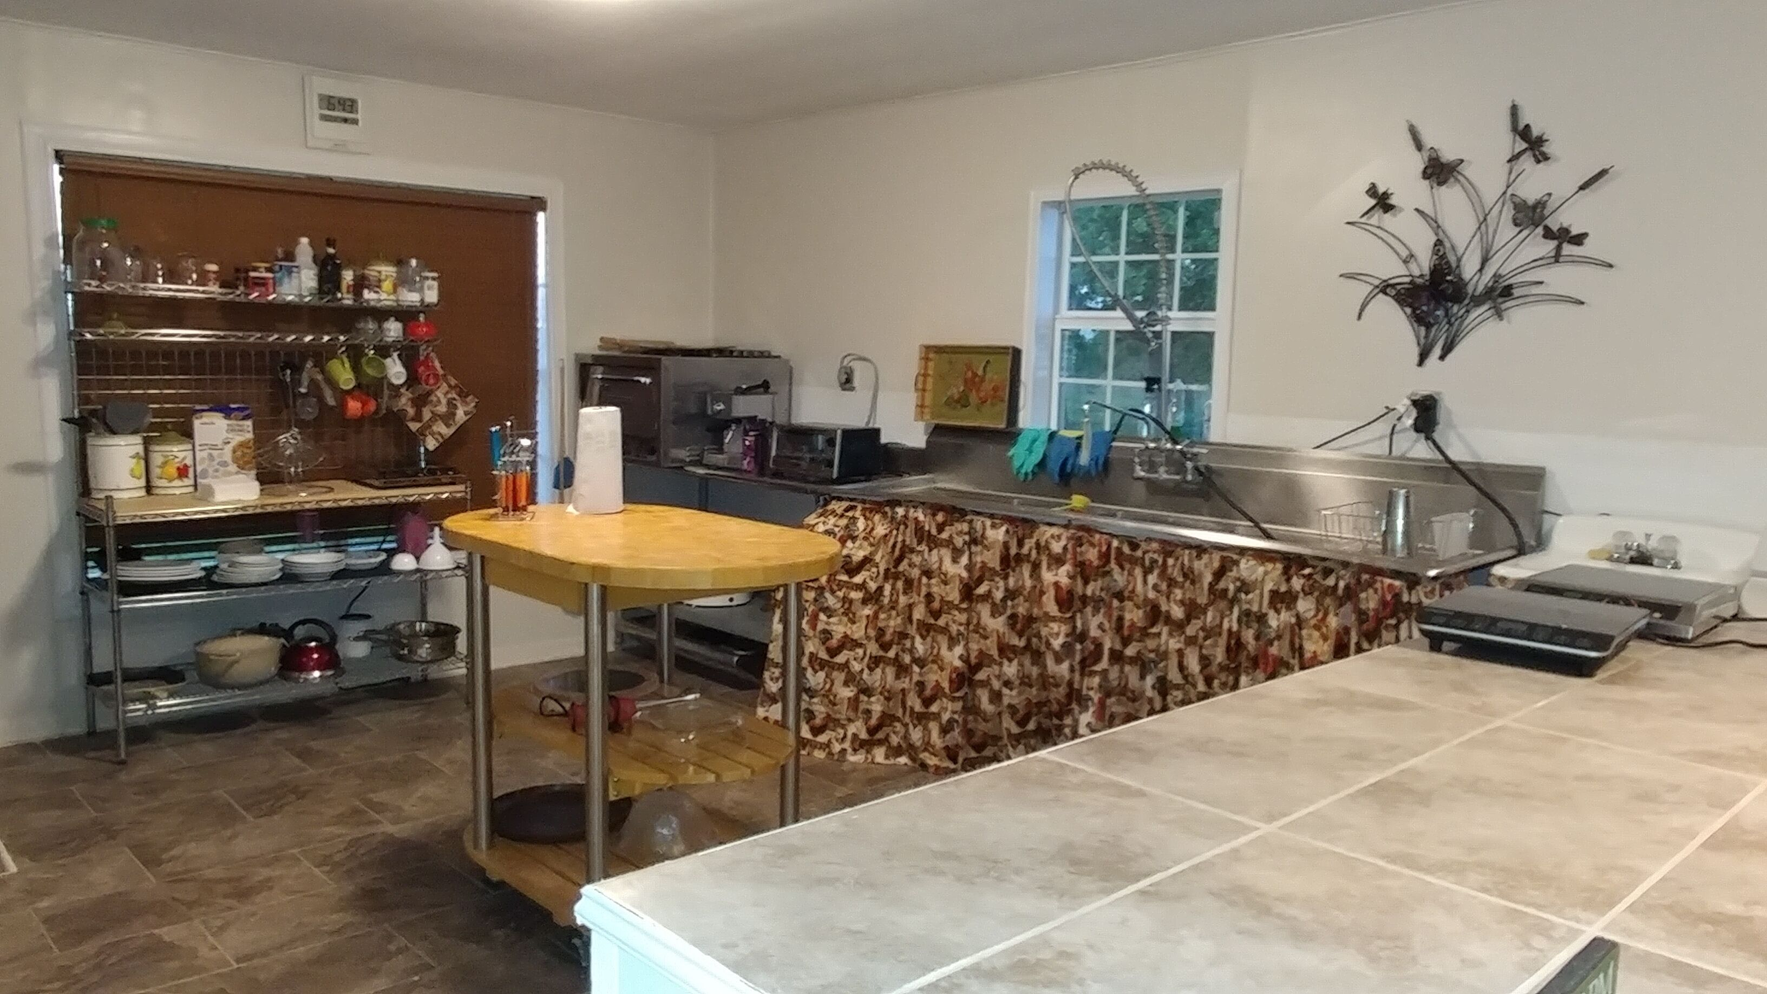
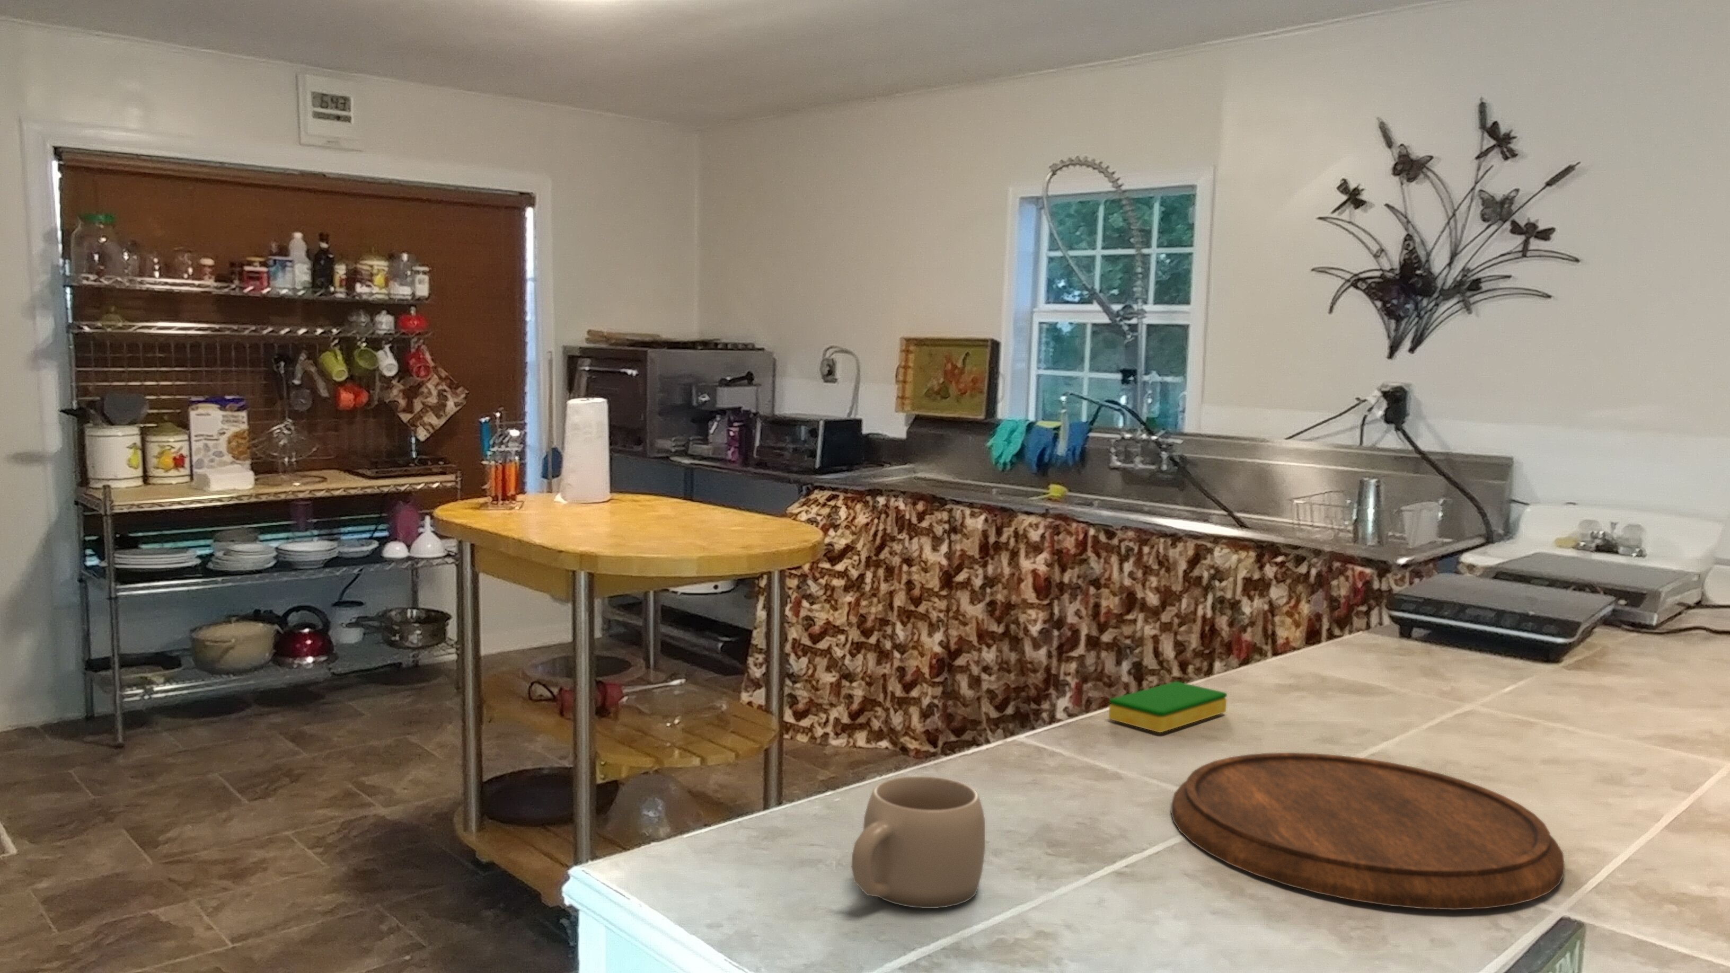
+ dish sponge [1109,681,1227,733]
+ mug [851,776,986,909]
+ cutting board [1170,752,1565,910]
